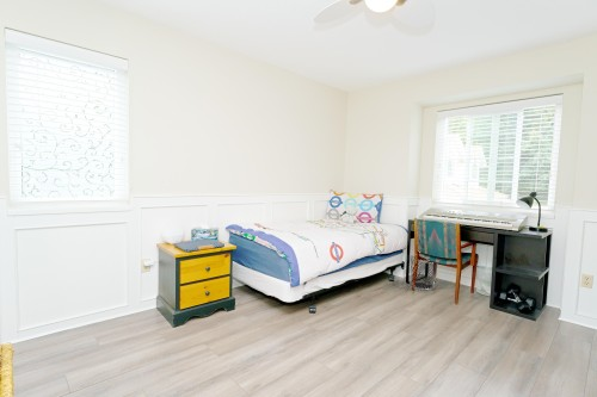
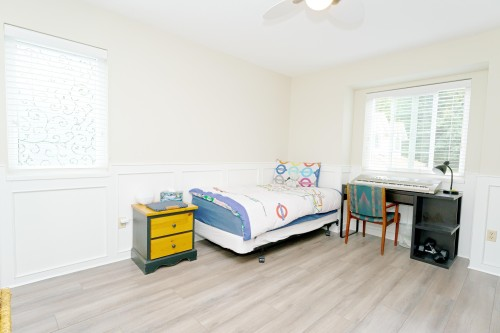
- waste bin [408,254,438,291]
